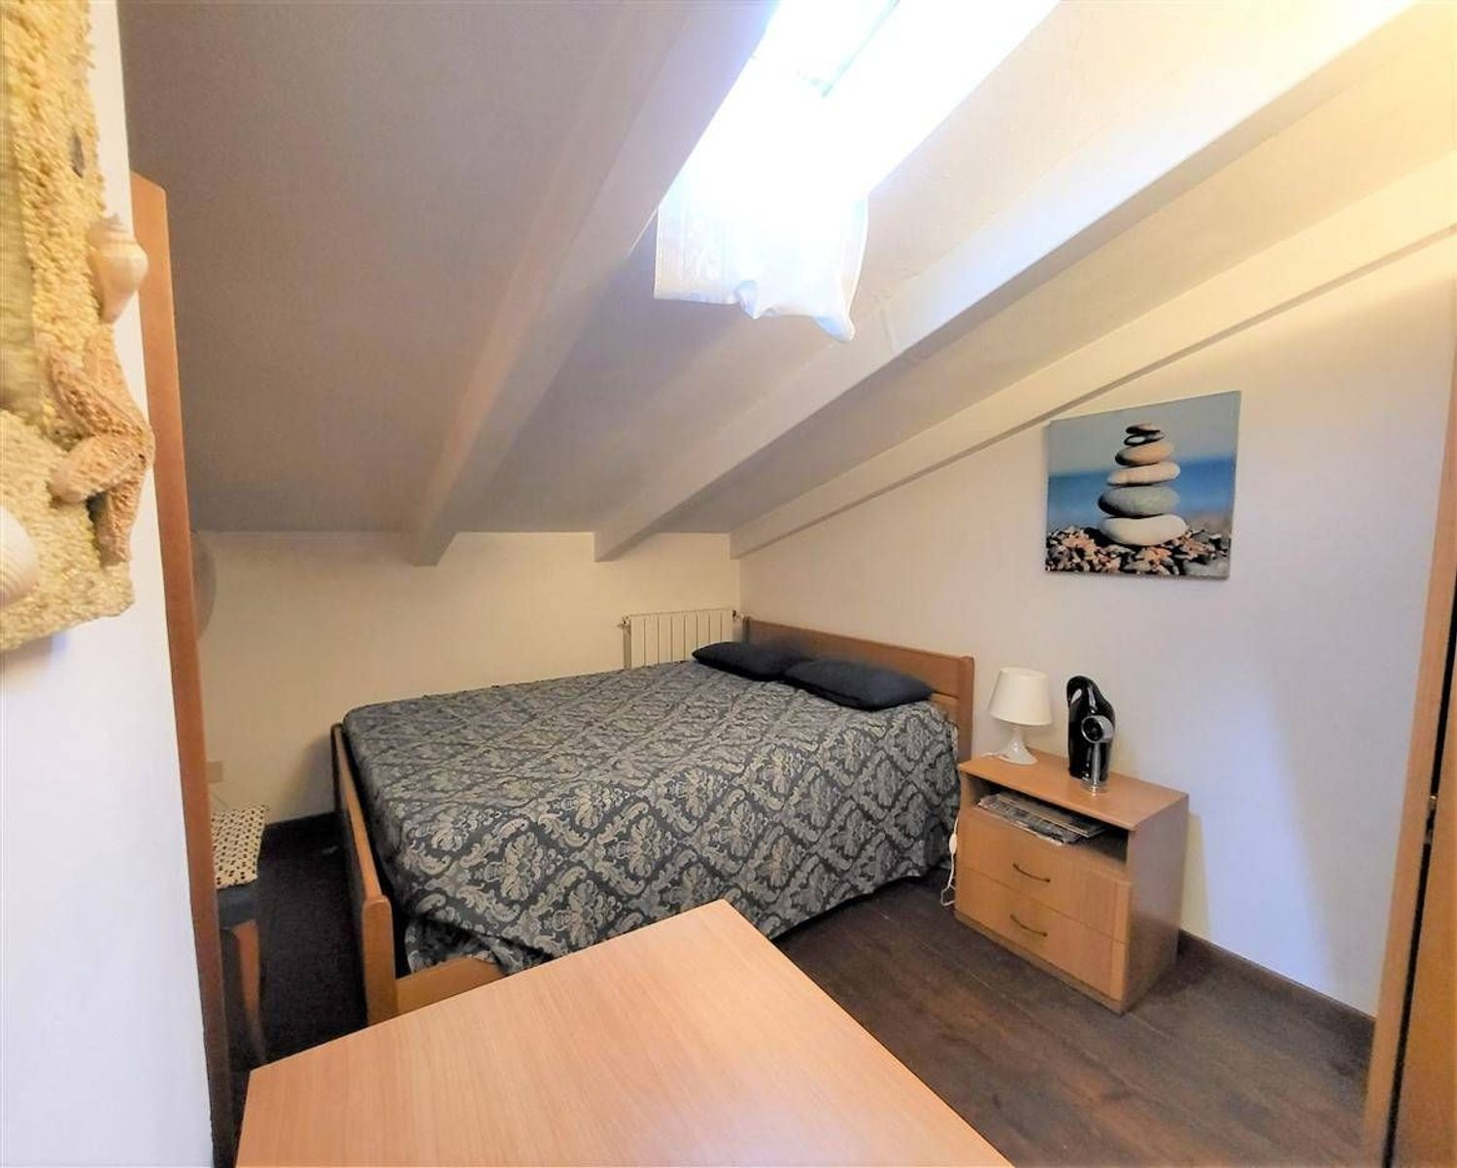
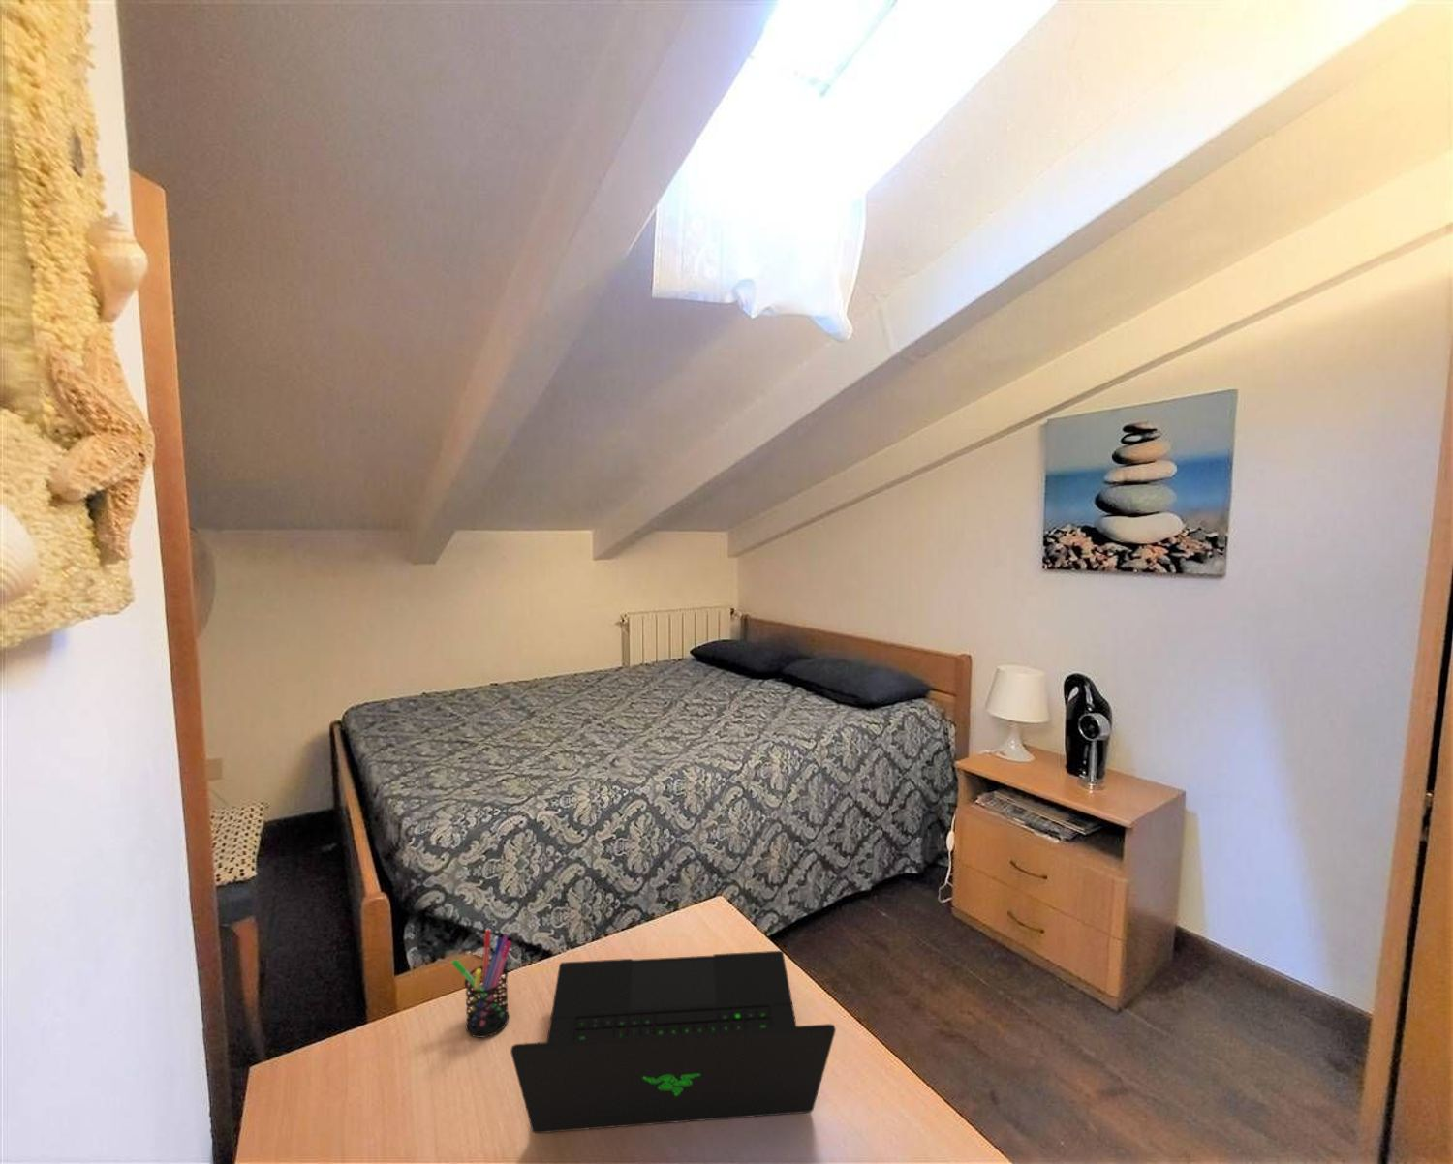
+ laptop [510,950,836,1134]
+ pen holder [451,930,512,1039]
